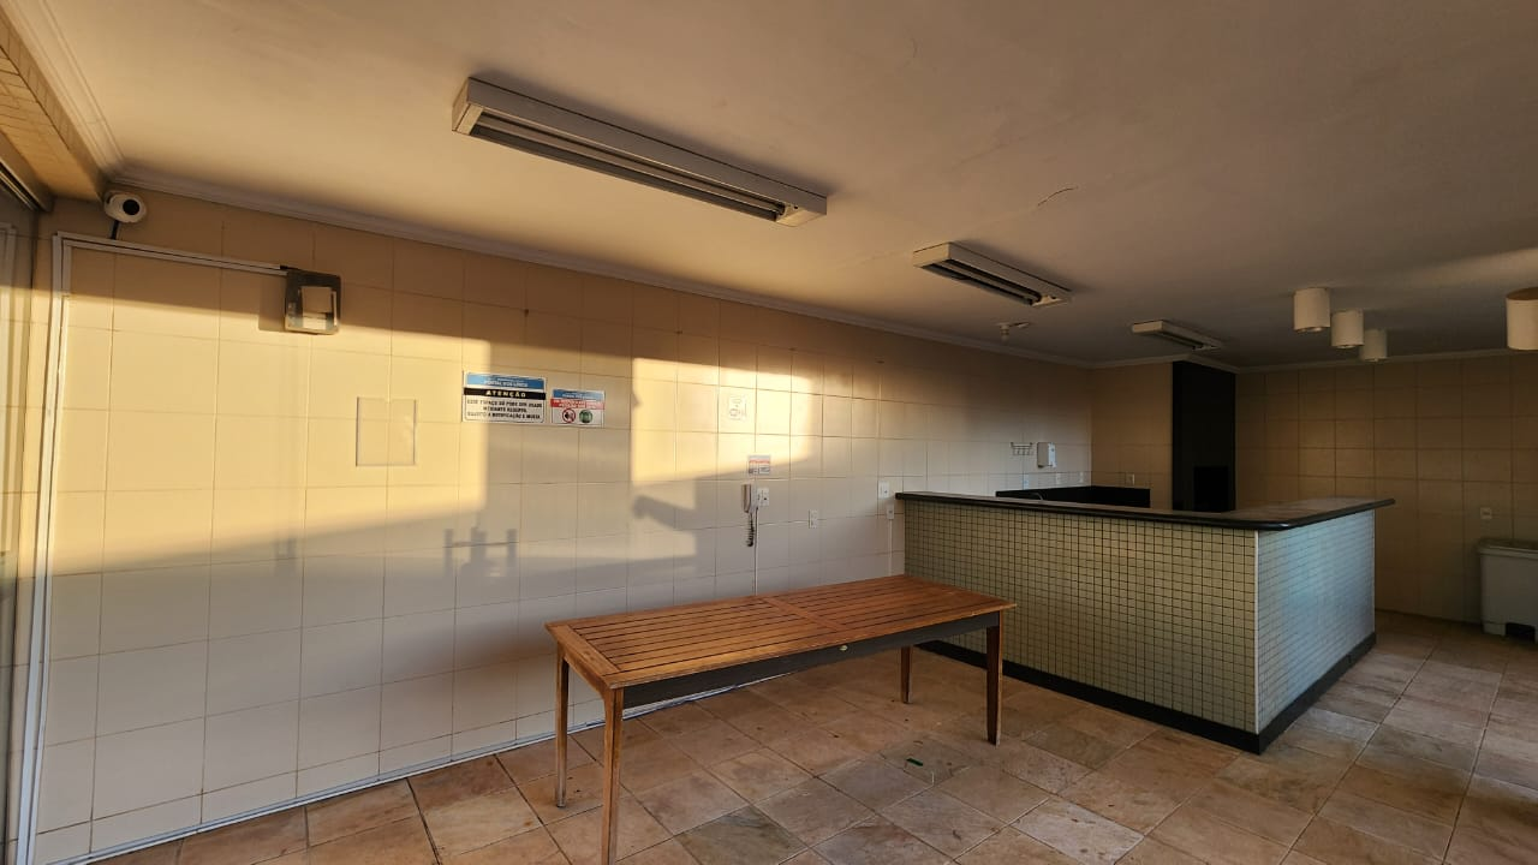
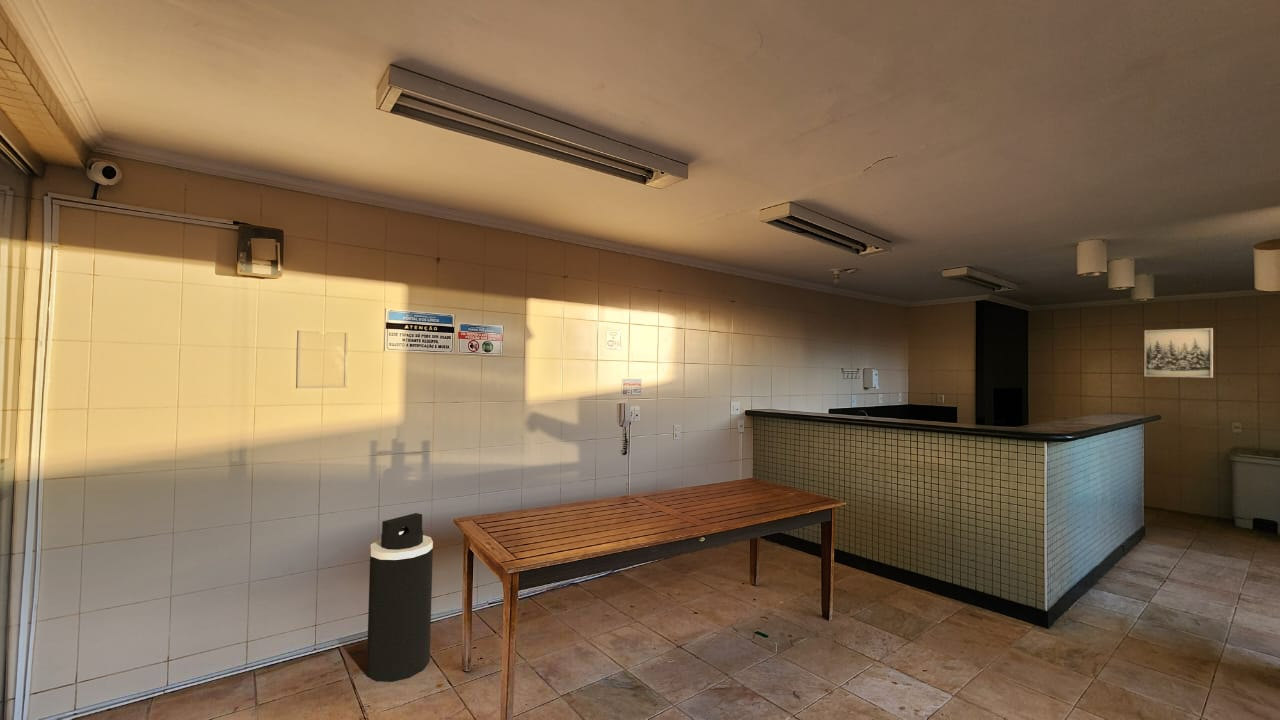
+ wall art [1143,327,1214,379]
+ trash can [366,512,434,683]
